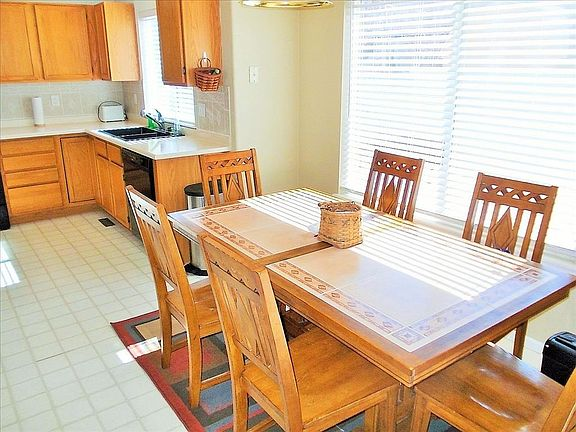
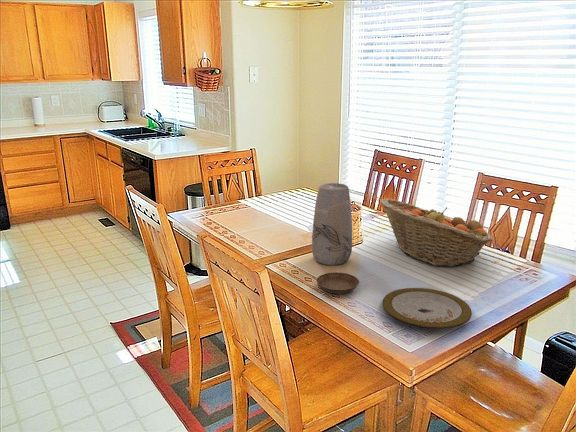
+ plate [381,287,473,329]
+ saucer [315,271,360,295]
+ fruit basket [379,198,494,268]
+ vase [311,182,353,266]
